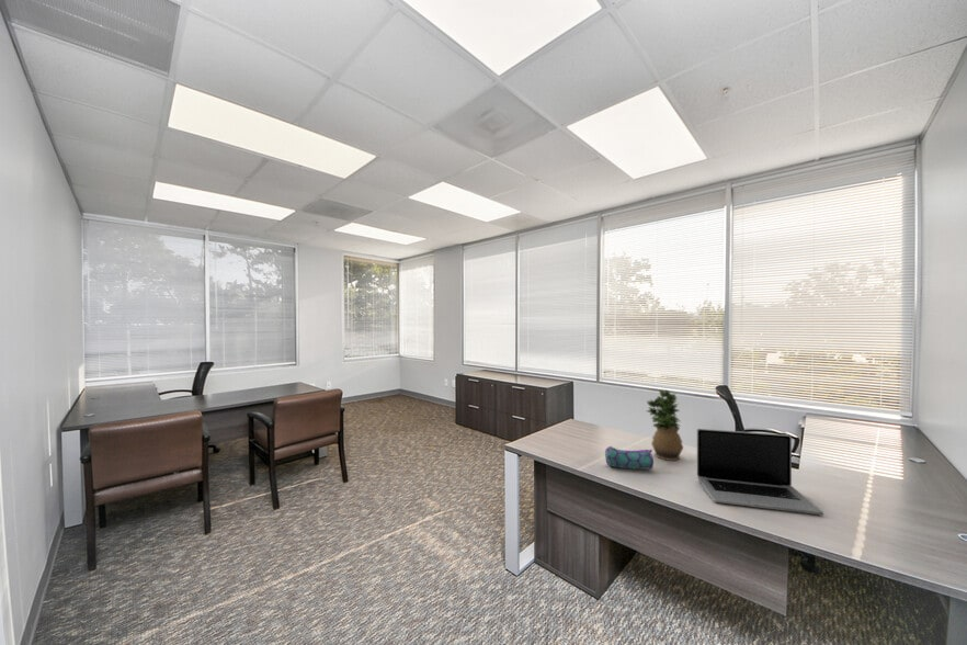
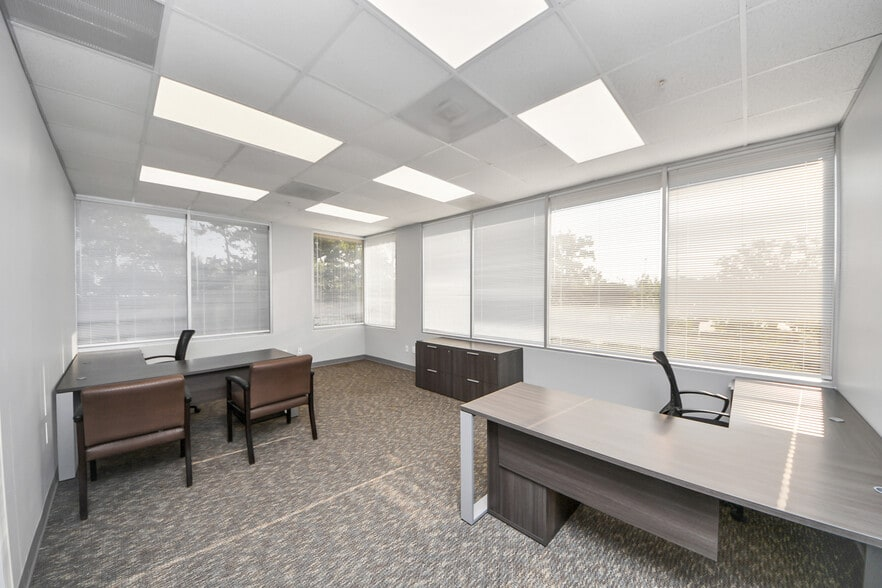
- laptop [696,428,824,516]
- potted plant [646,388,684,462]
- pencil case [604,445,655,471]
